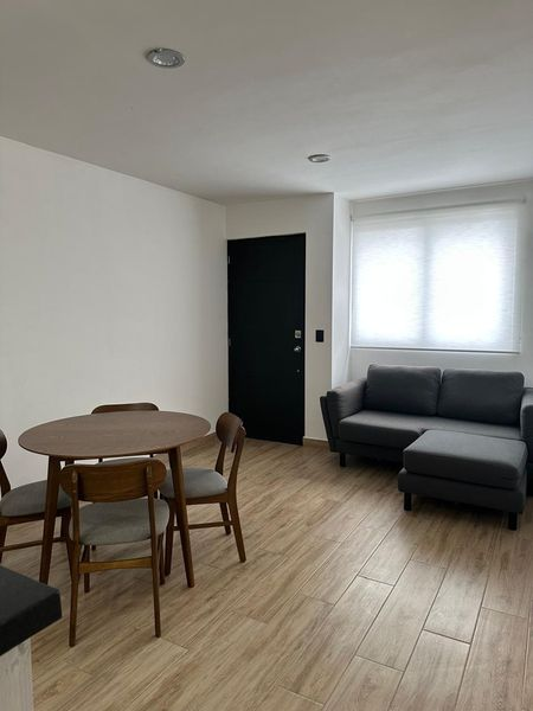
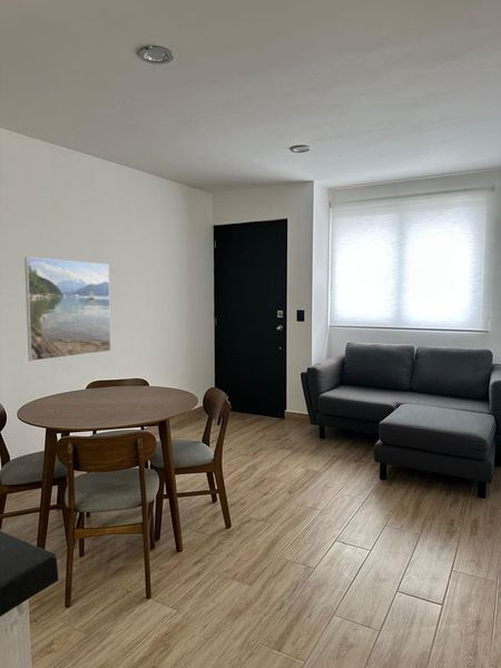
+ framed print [23,256,112,362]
